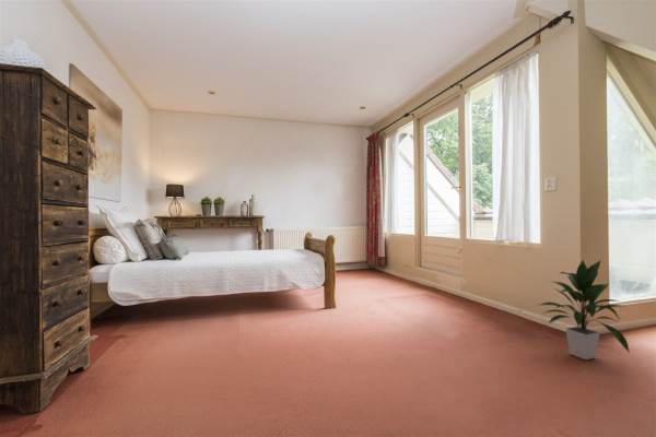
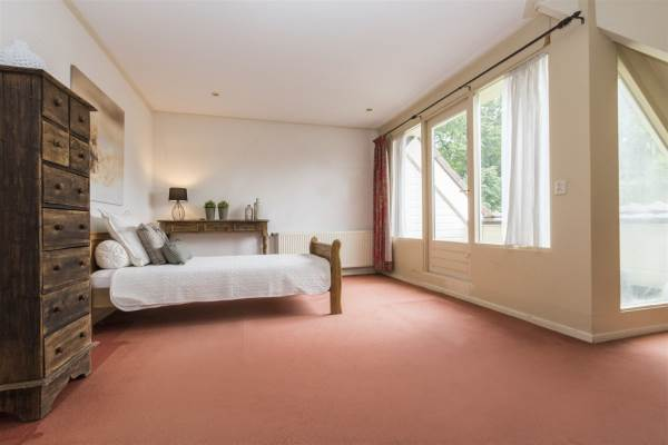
- indoor plant [536,259,631,361]
